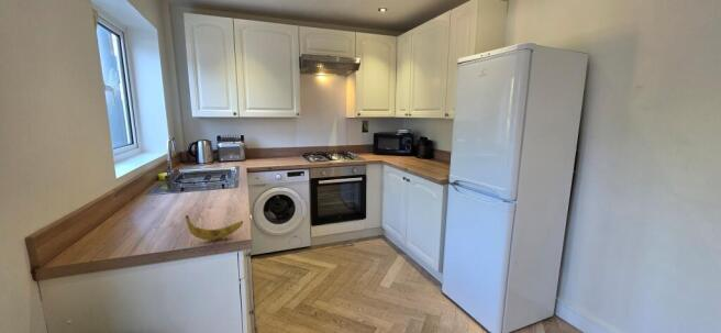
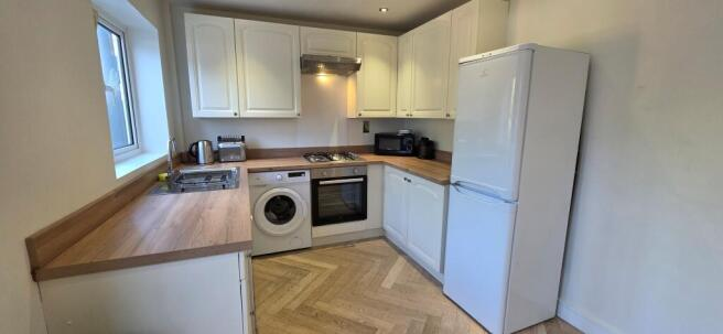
- banana [185,214,244,241]
